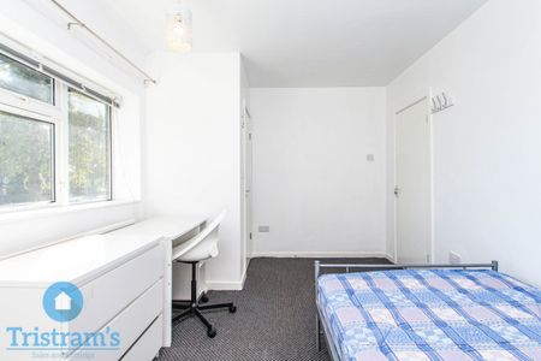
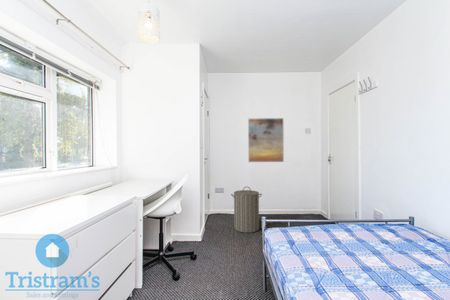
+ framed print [247,117,285,163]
+ laundry hamper [230,186,263,234]
